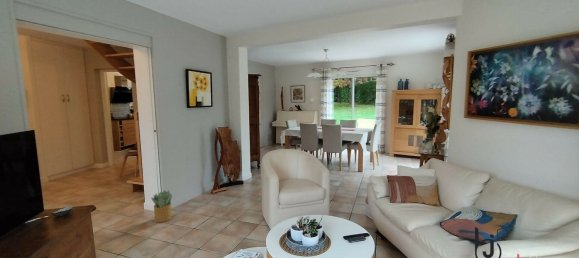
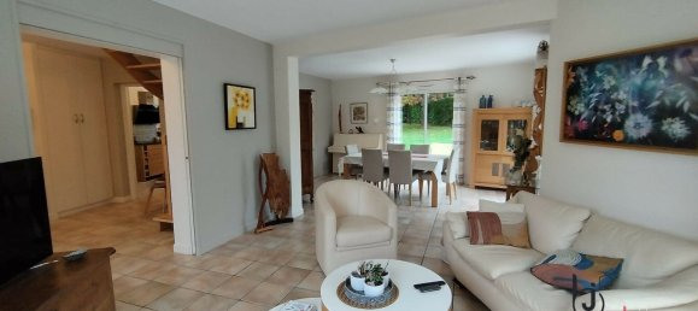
- potted plant [150,189,173,223]
